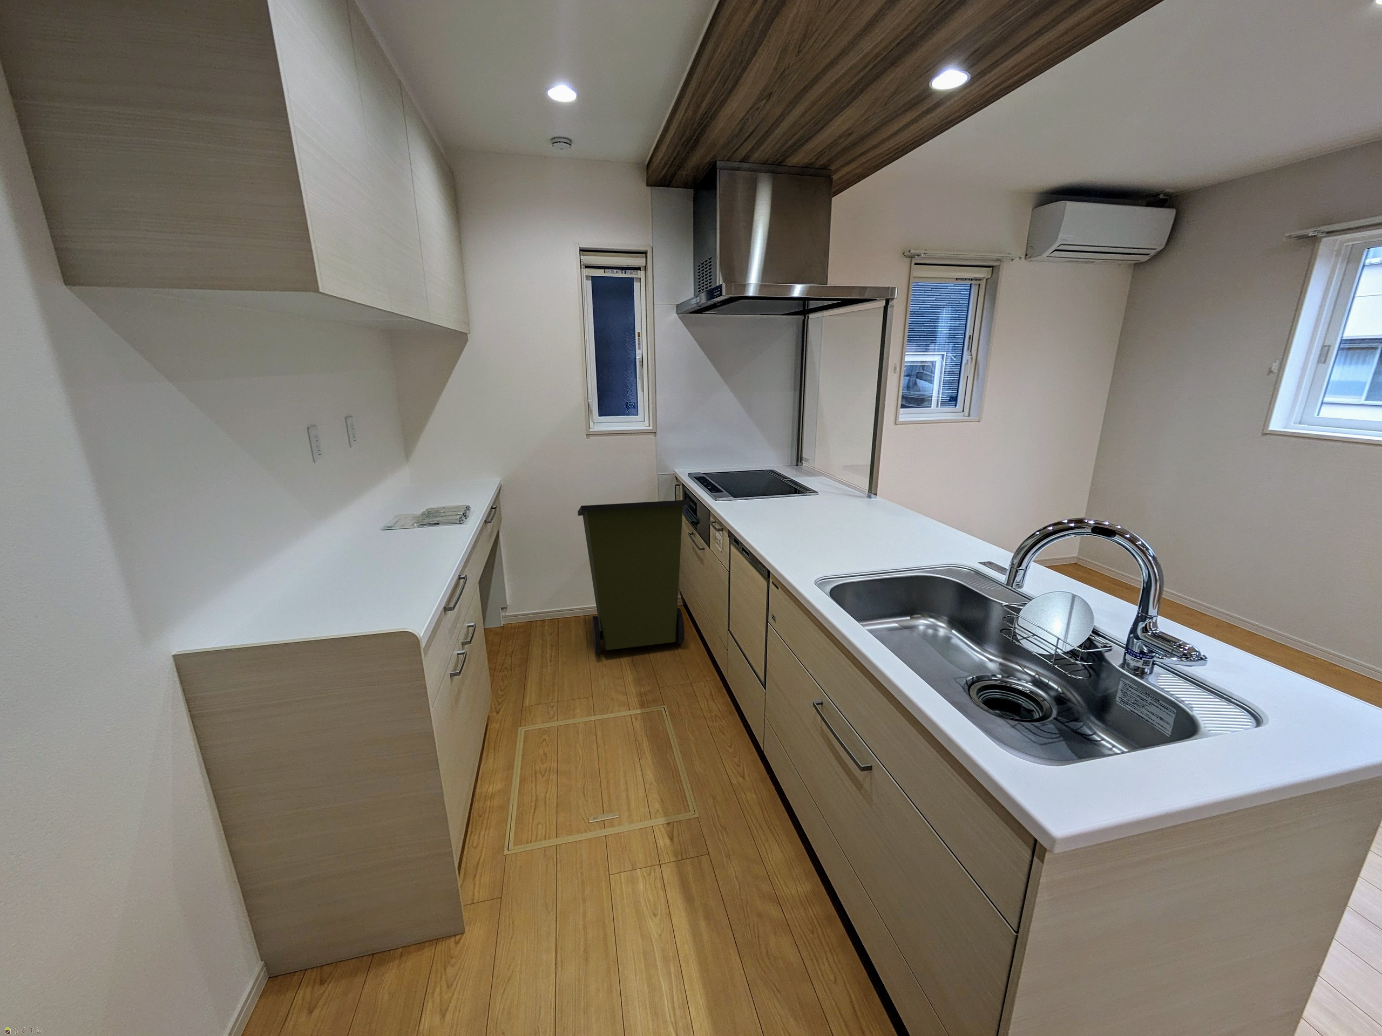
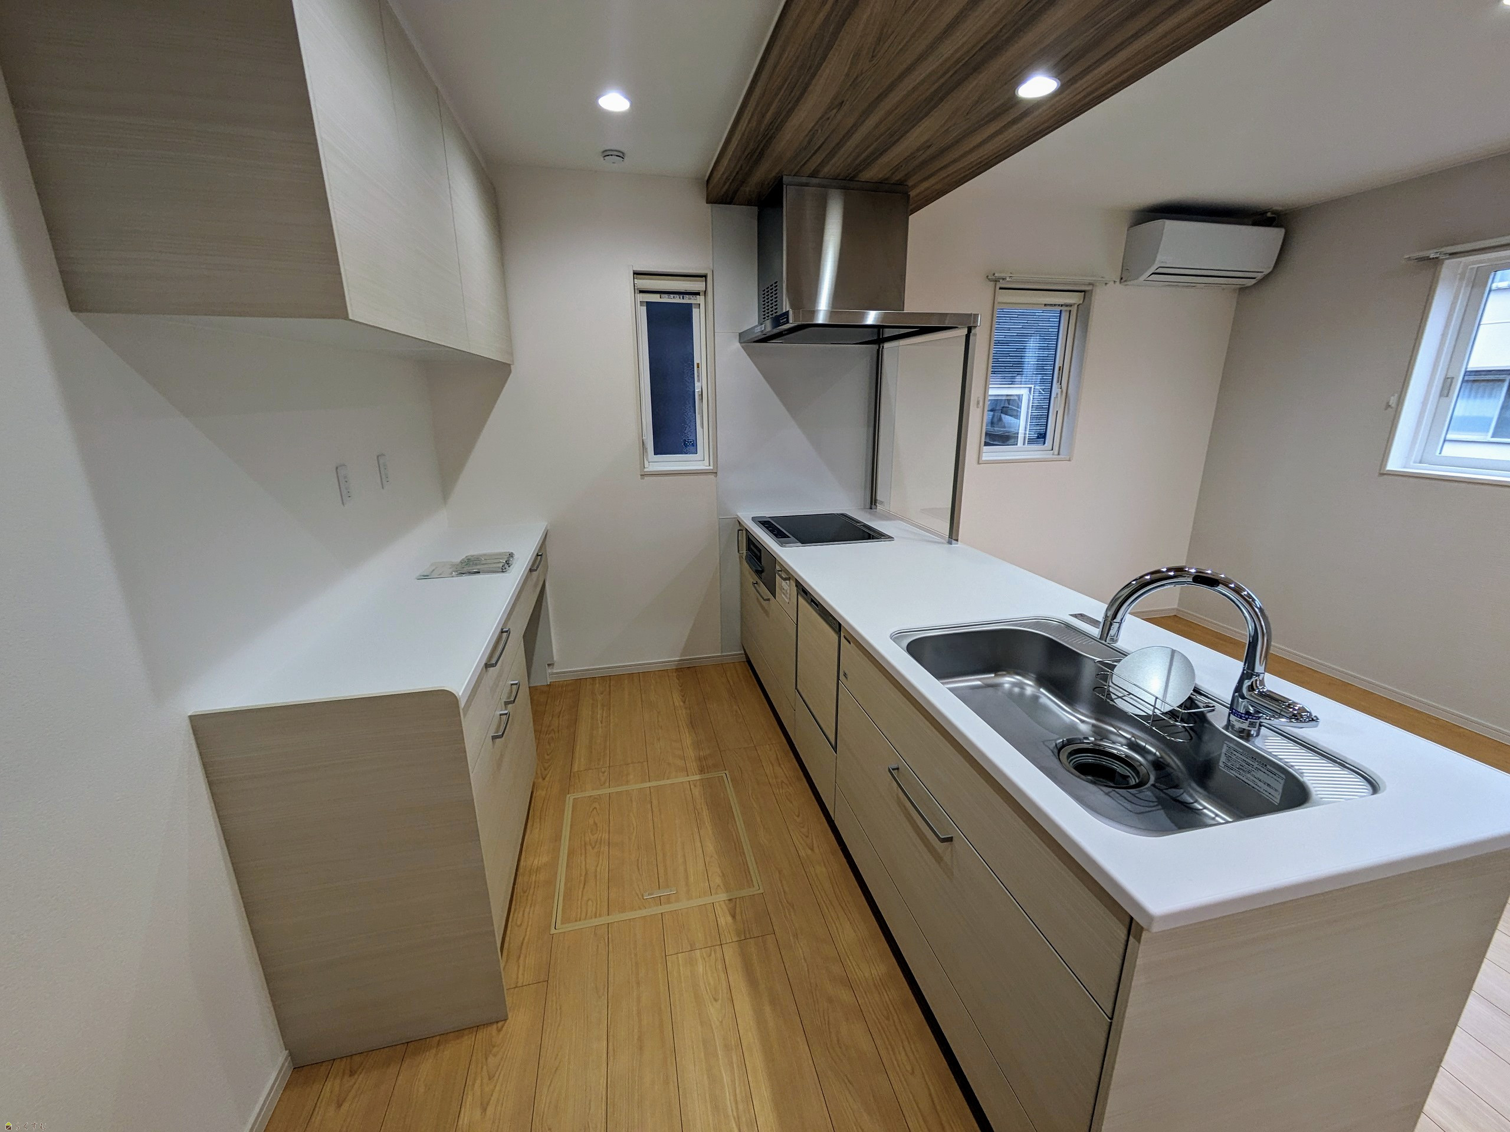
- trash can [577,499,691,654]
